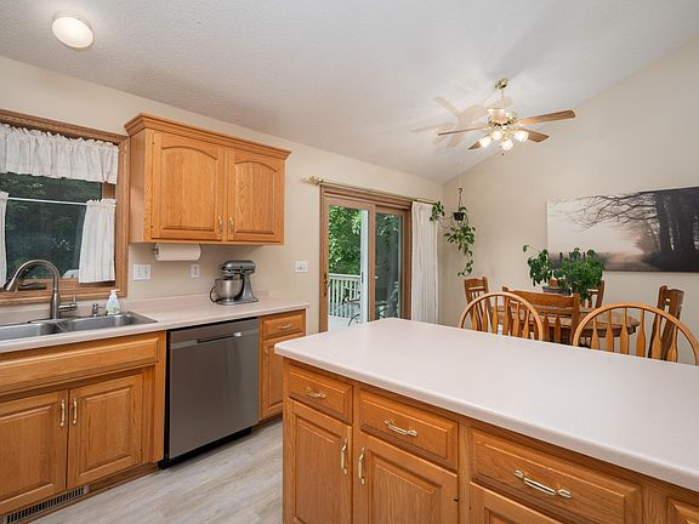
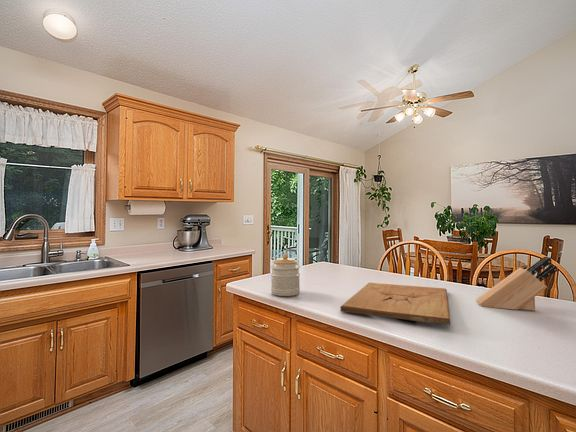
+ knife block [475,256,558,311]
+ jar [270,253,301,297]
+ cutting board [339,282,452,326]
